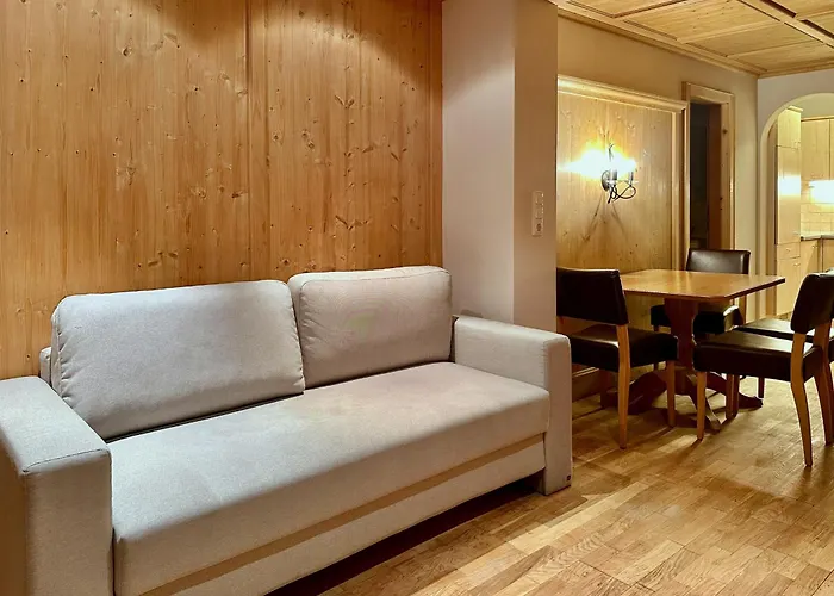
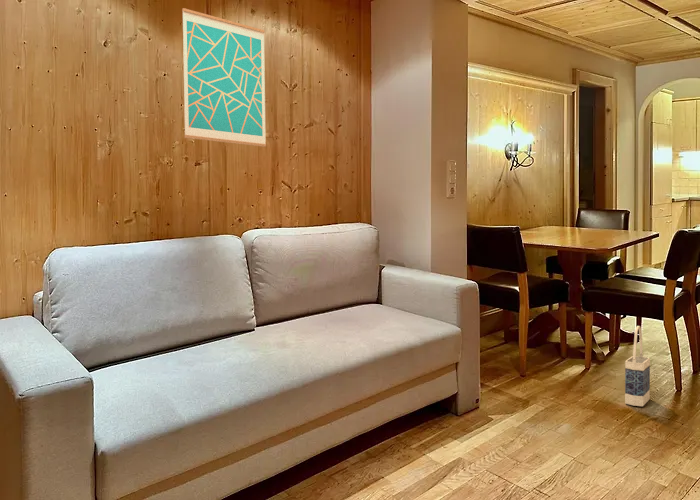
+ wall art [181,7,267,148]
+ bag [624,325,651,407]
